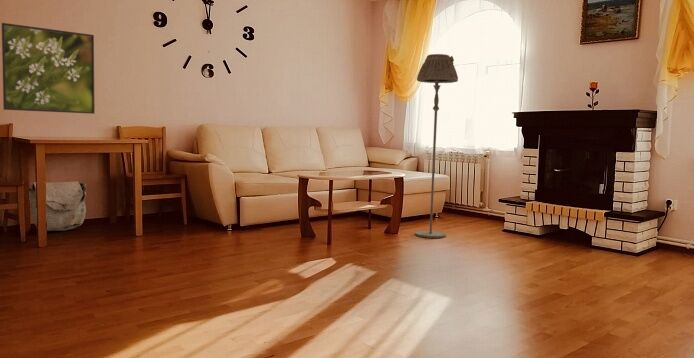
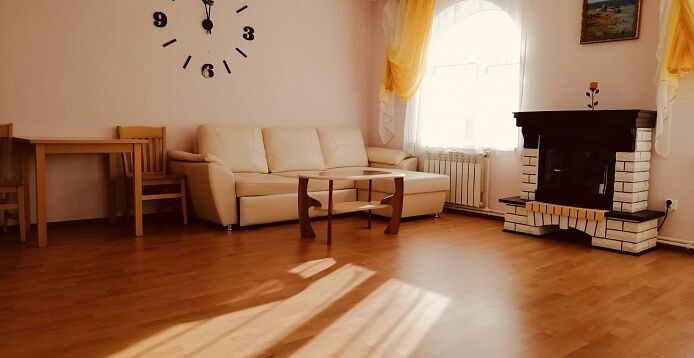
- floor lamp [414,53,459,239]
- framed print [1,22,96,115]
- bag [28,180,87,232]
